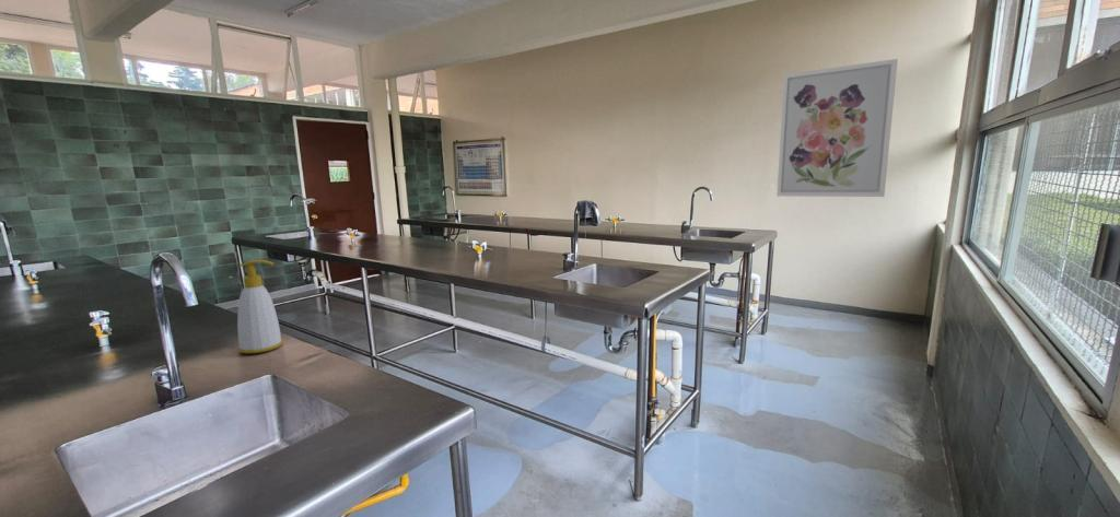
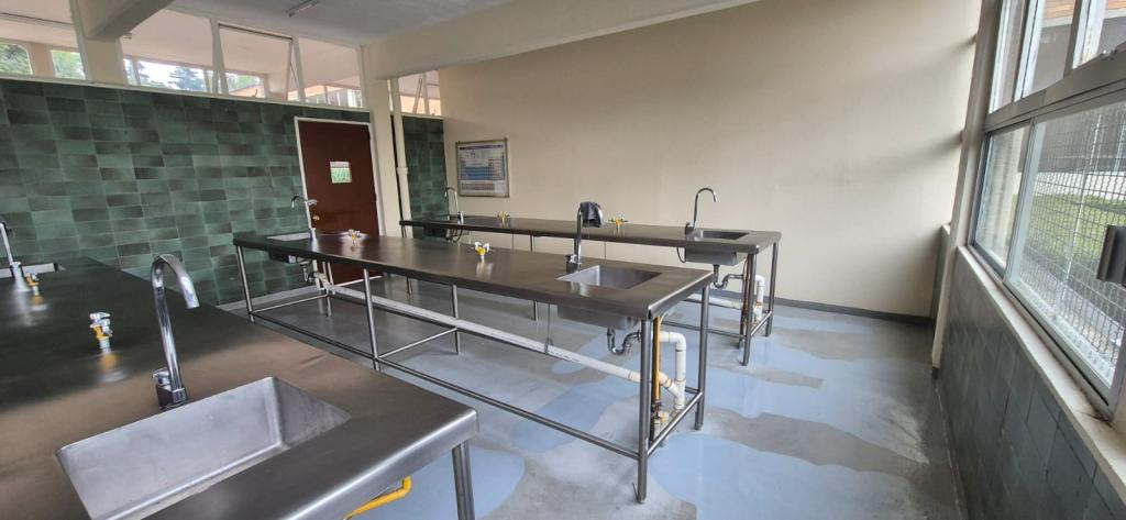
- soap bottle [236,259,283,354]
- wall art [775,58,899,198]
